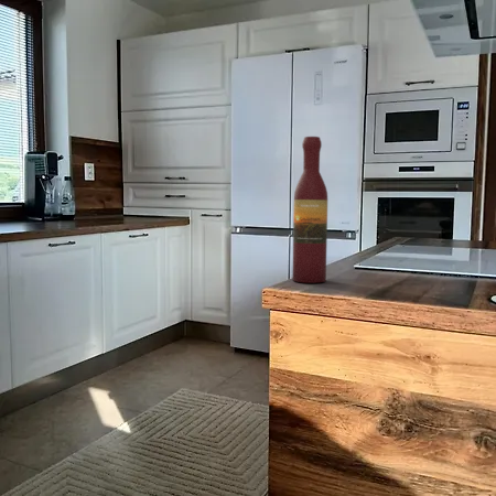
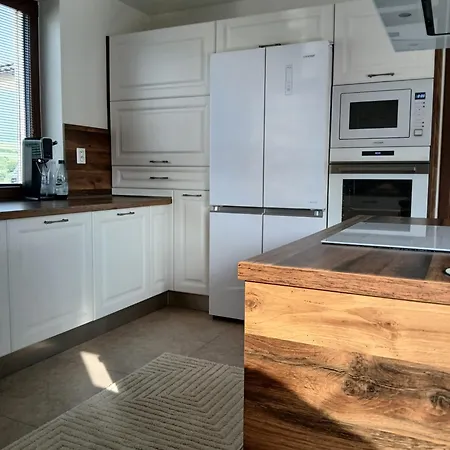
- wine bottle [291,136,328,284]
